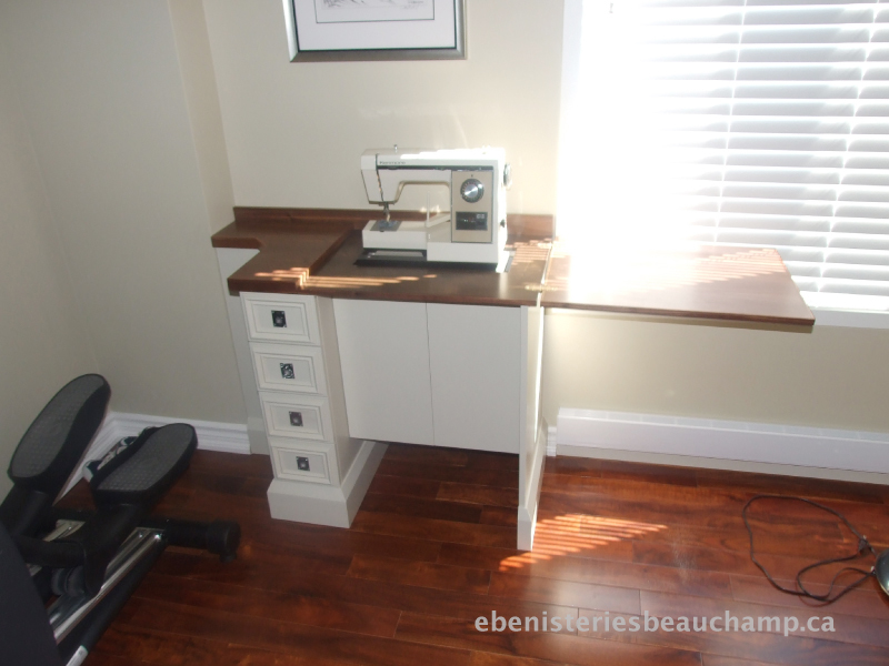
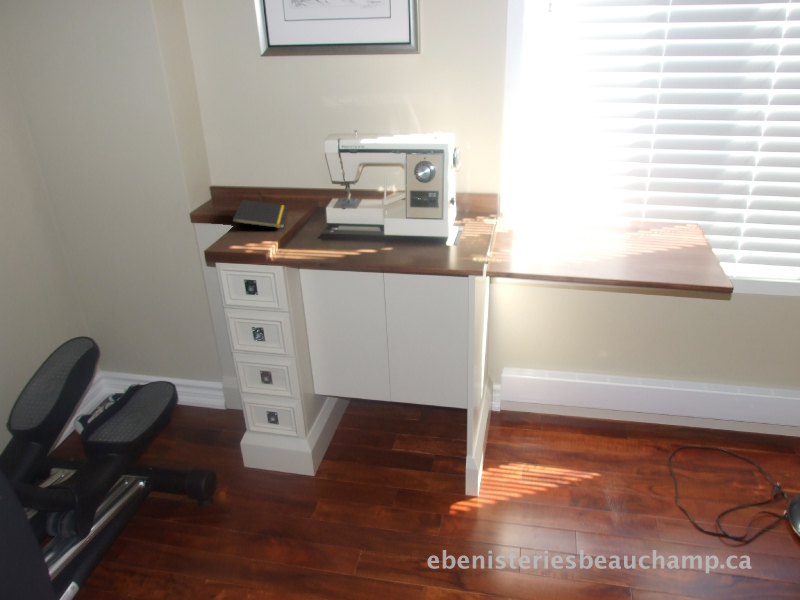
+ notepad [231,199,289,233]
